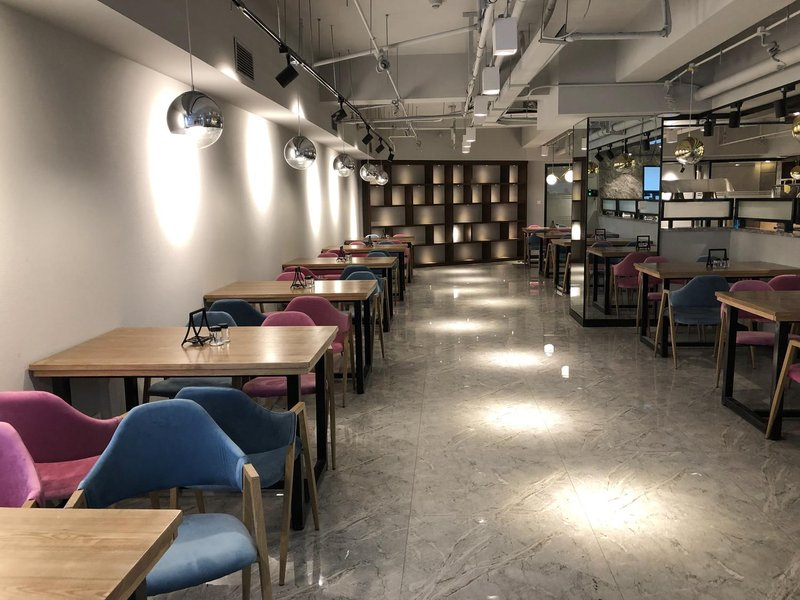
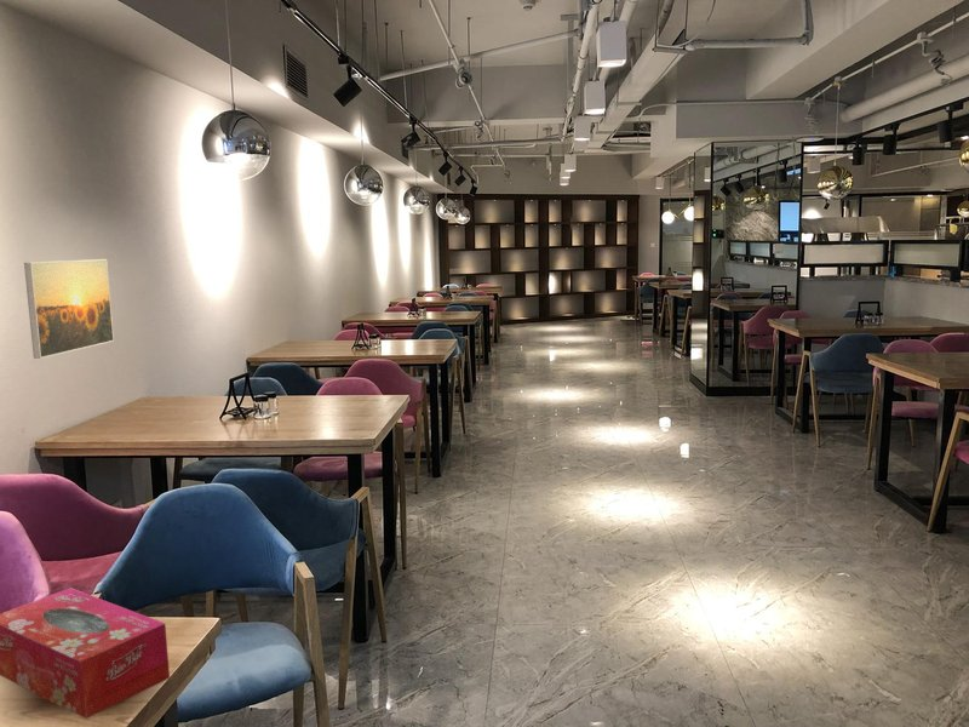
+ tissue box [0,586,171,720]
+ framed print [23,258,115,360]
